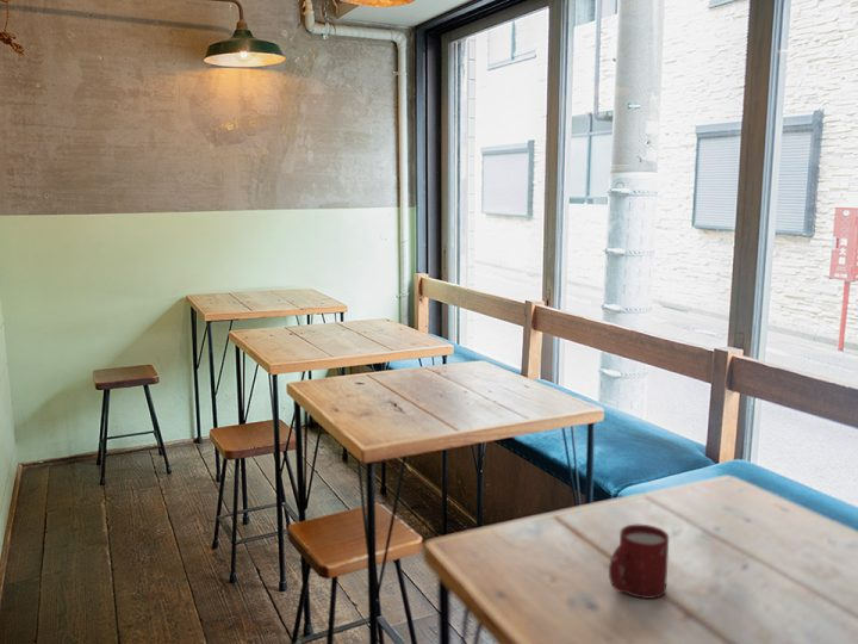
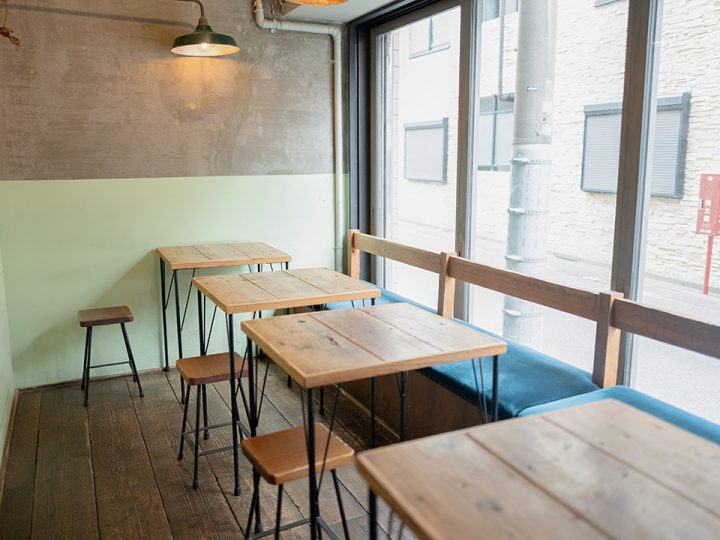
- cup [608,524,670,600]
